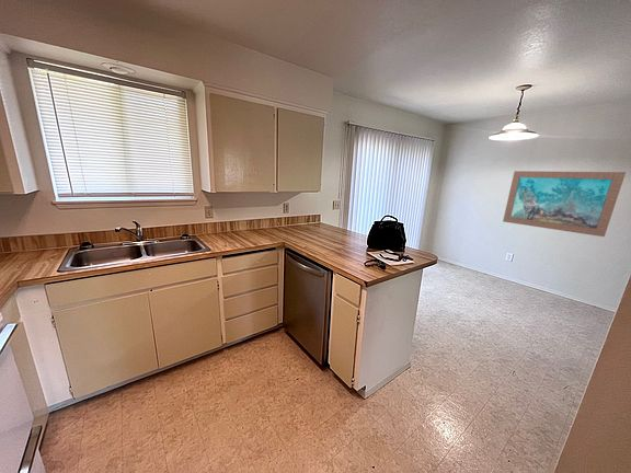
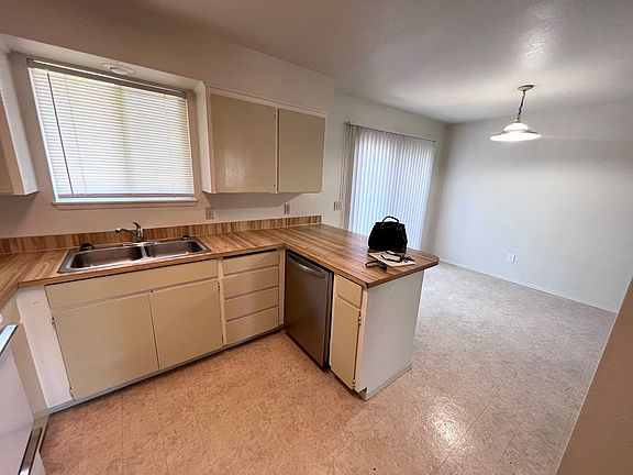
- wall art [502,170,627,238]
